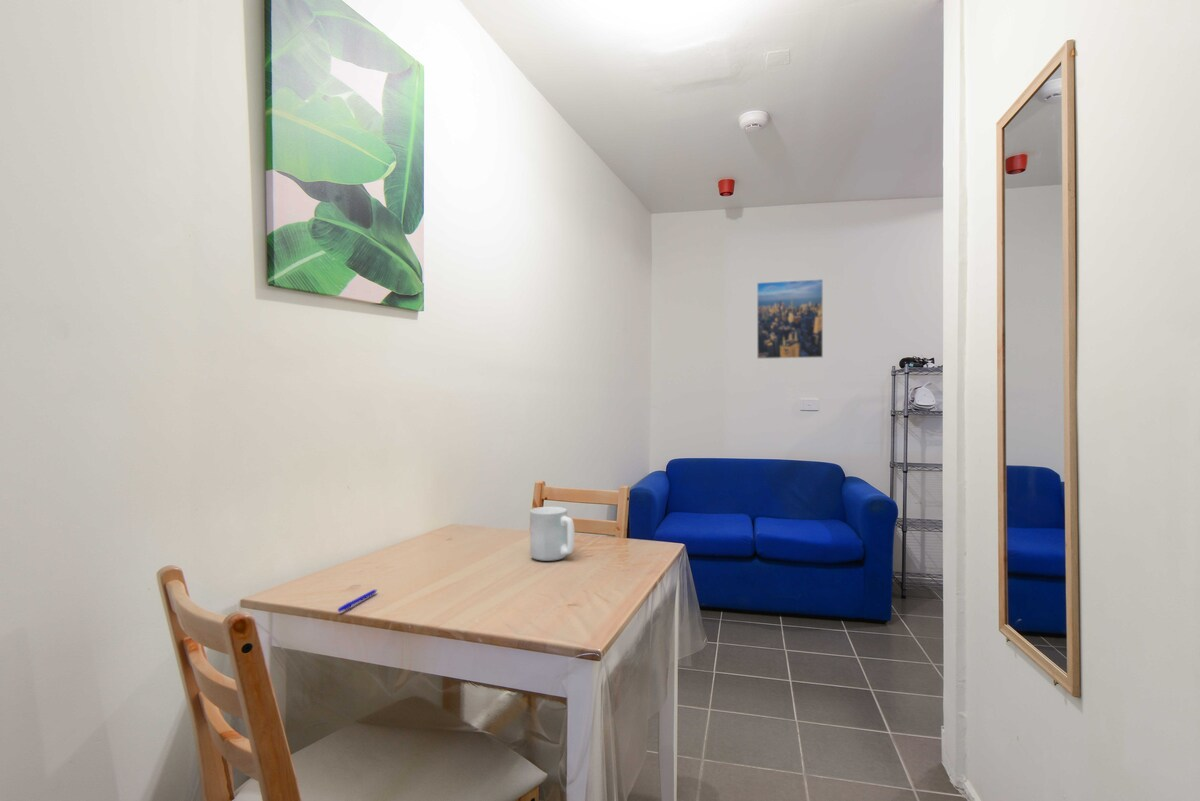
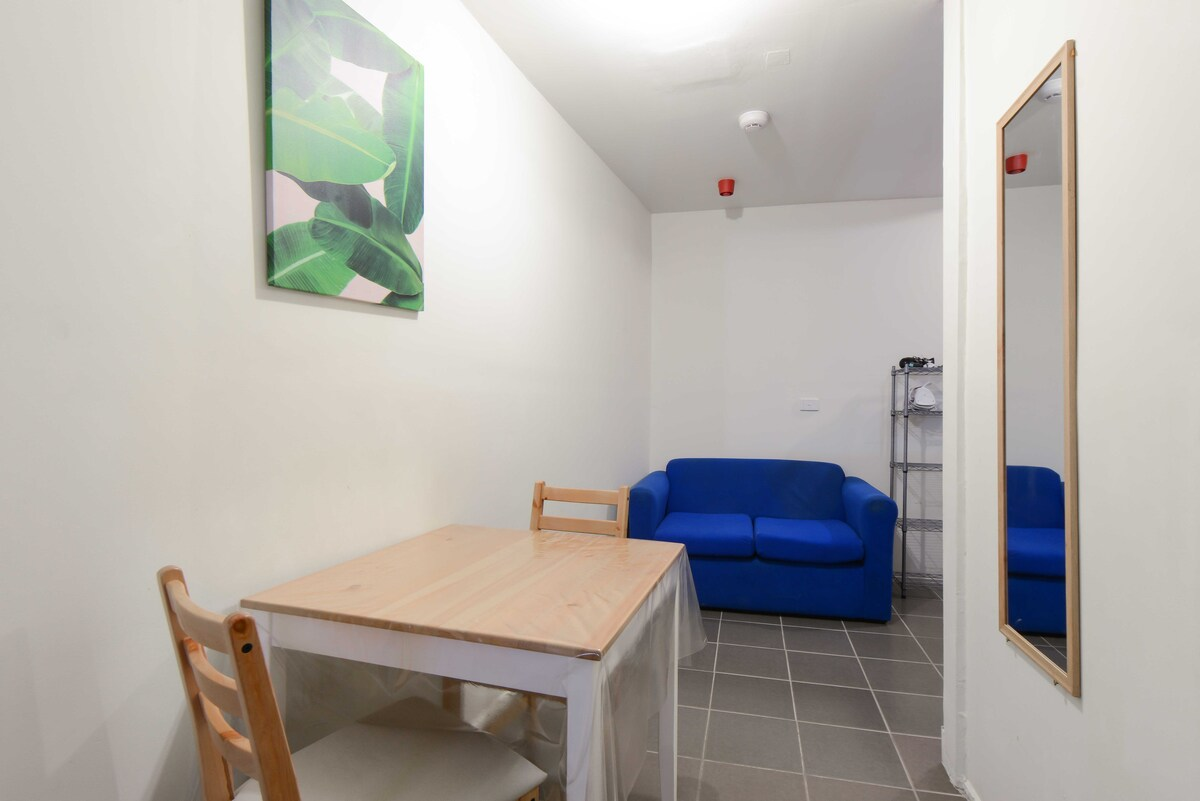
- mug [529,506,576,562]
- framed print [756,278,824,360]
- pen [337,589,378,613]
